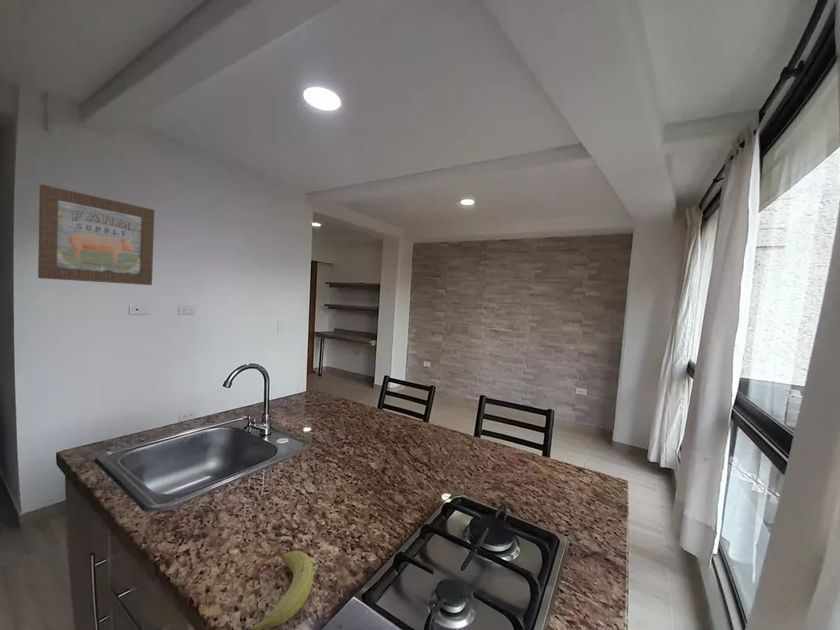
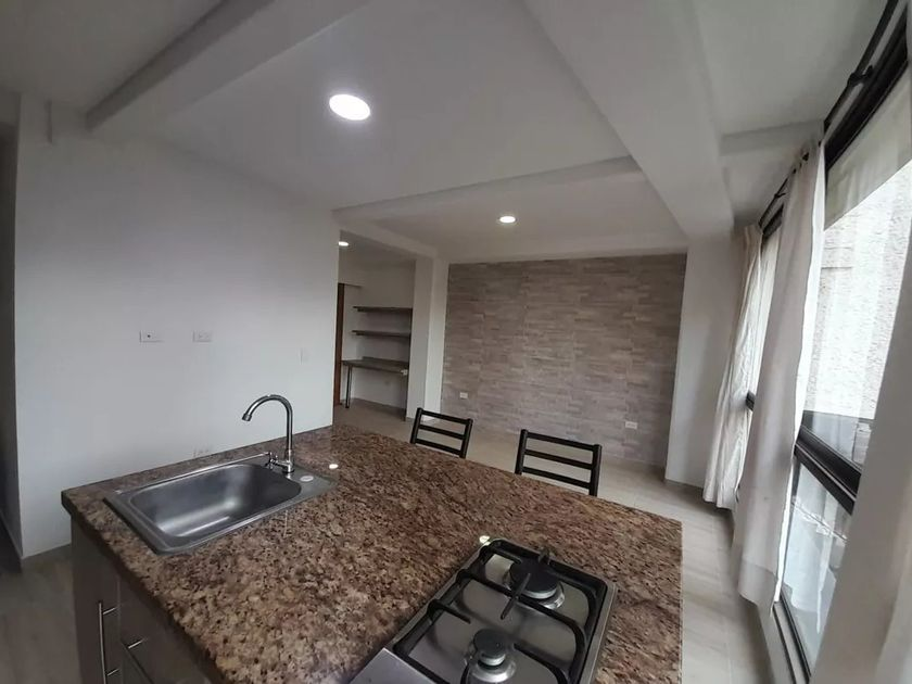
- fruit [242,550,315,630]
- wall art [37,184,155,286]
